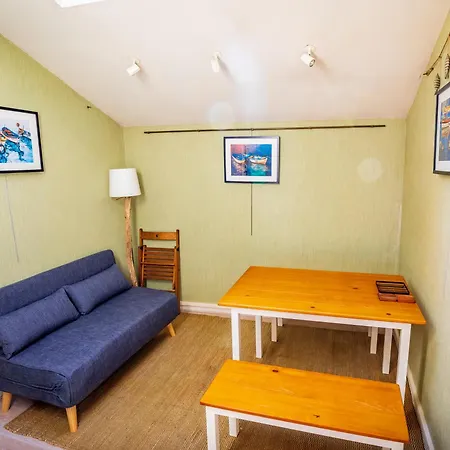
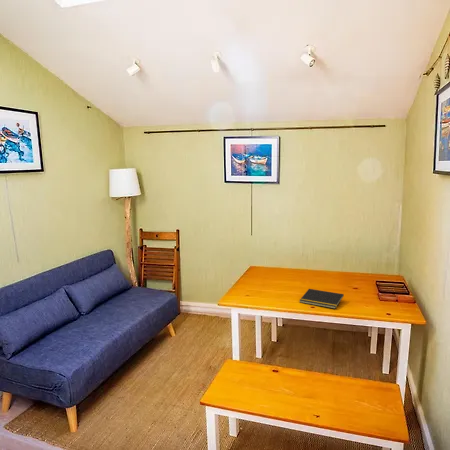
+ notepad [298,288,345,310]
